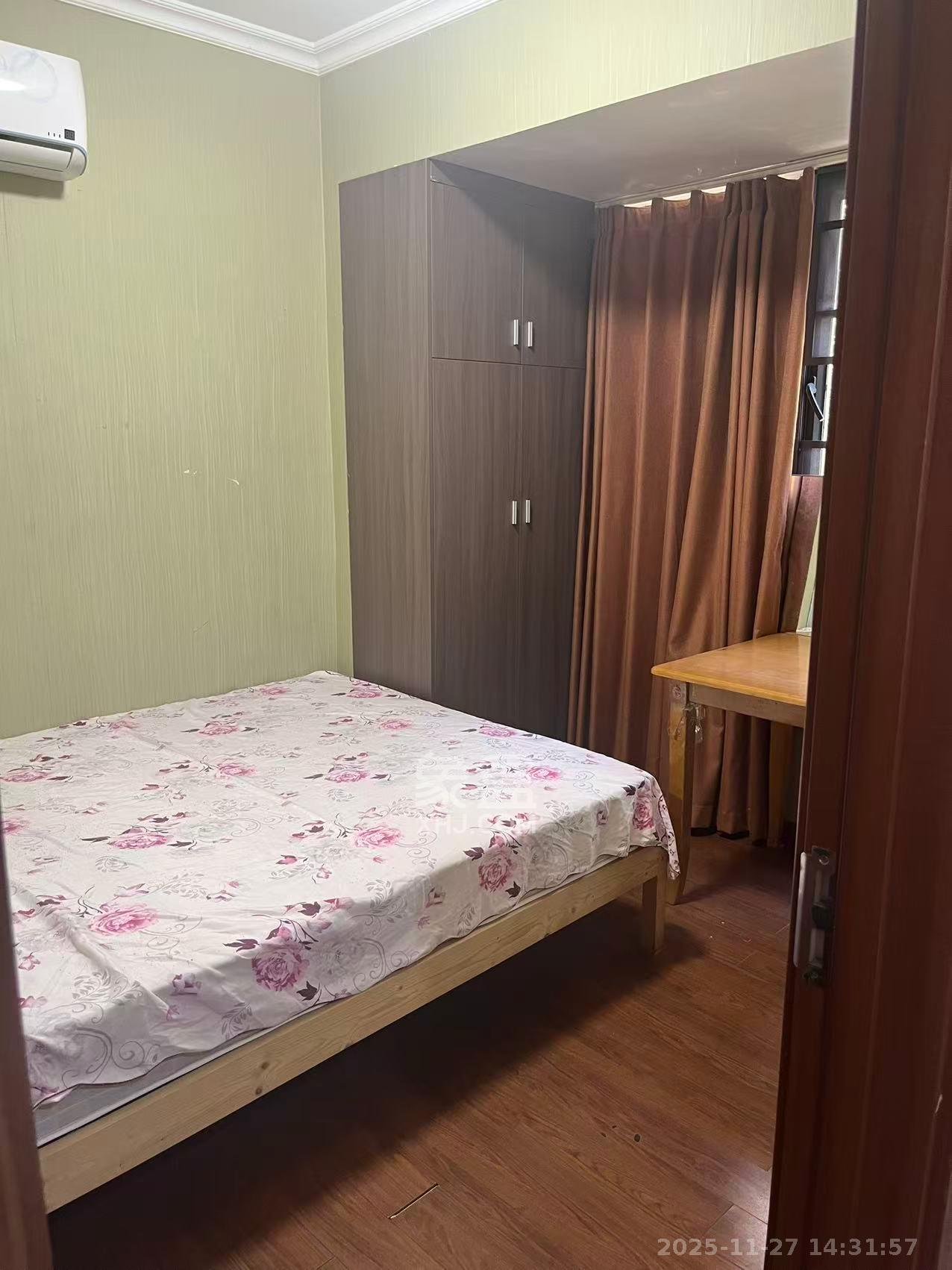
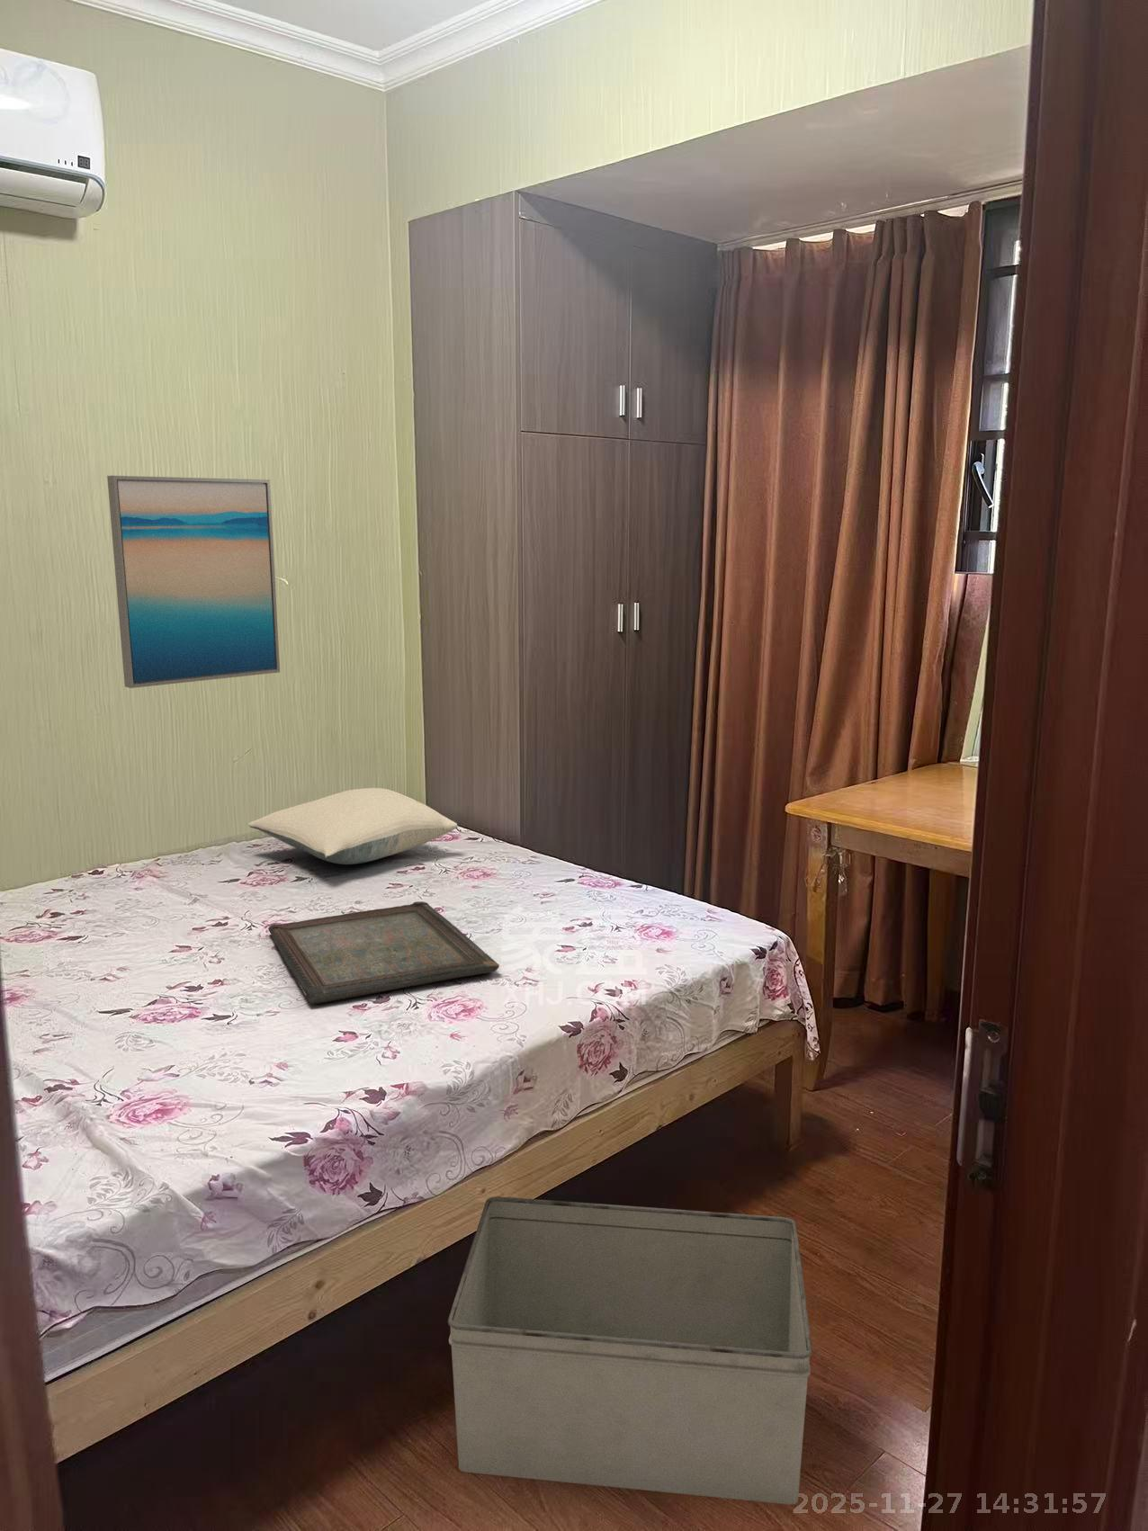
+ wall art [106,475,281,690]
+ storage bin [447,1196,813,1506]
+ serving tray [268,901,500,1004]
+ pillow [247,787,458,866]
